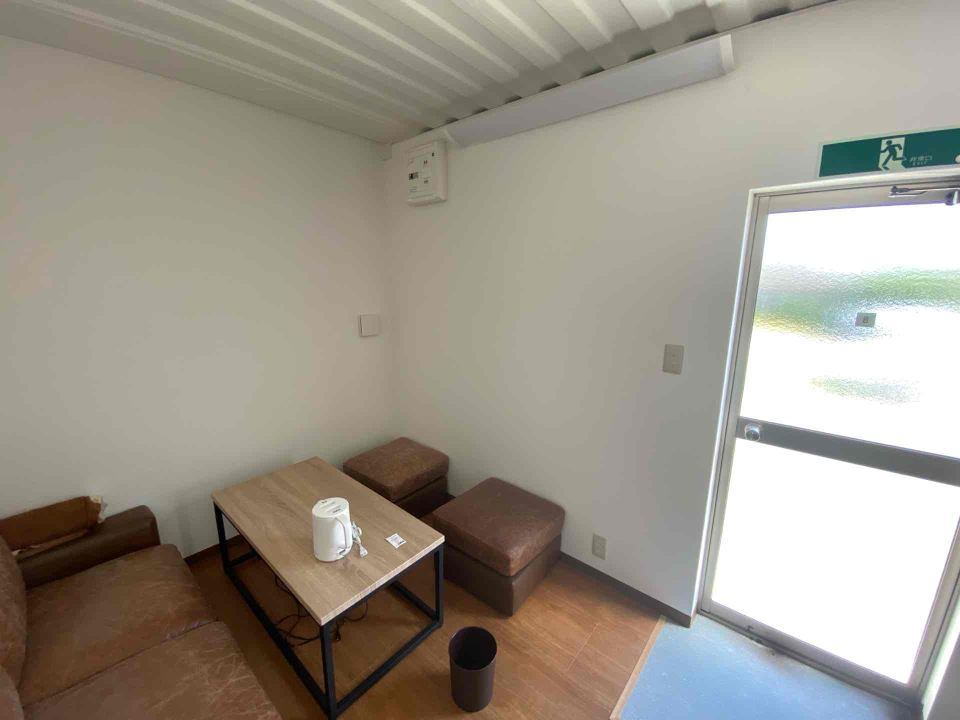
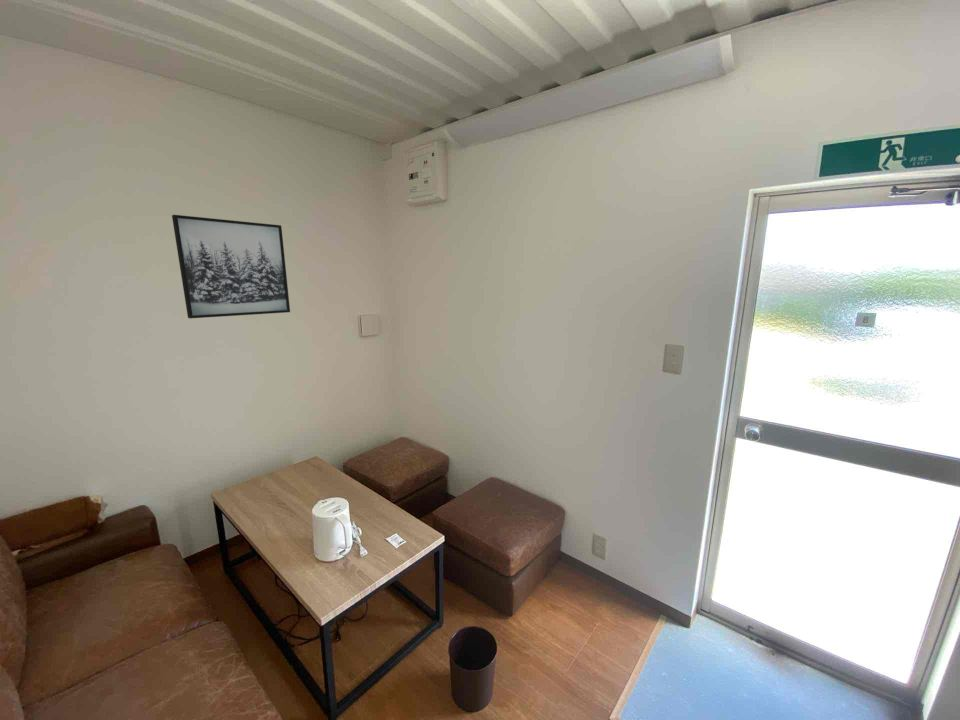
+ wall art [171,214,291,319]
